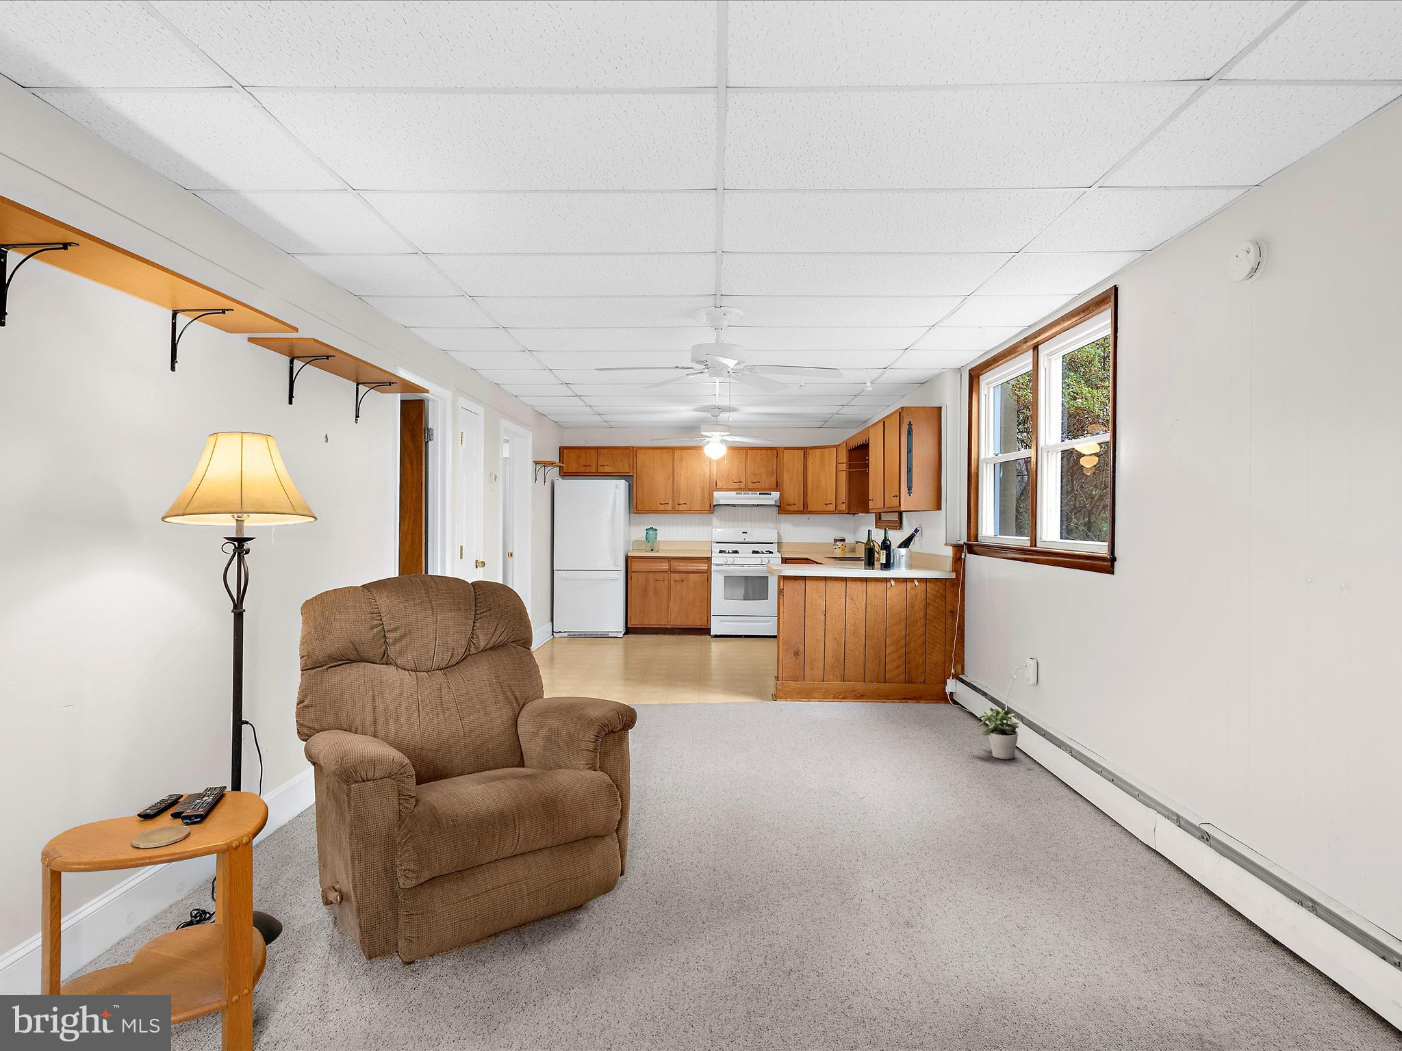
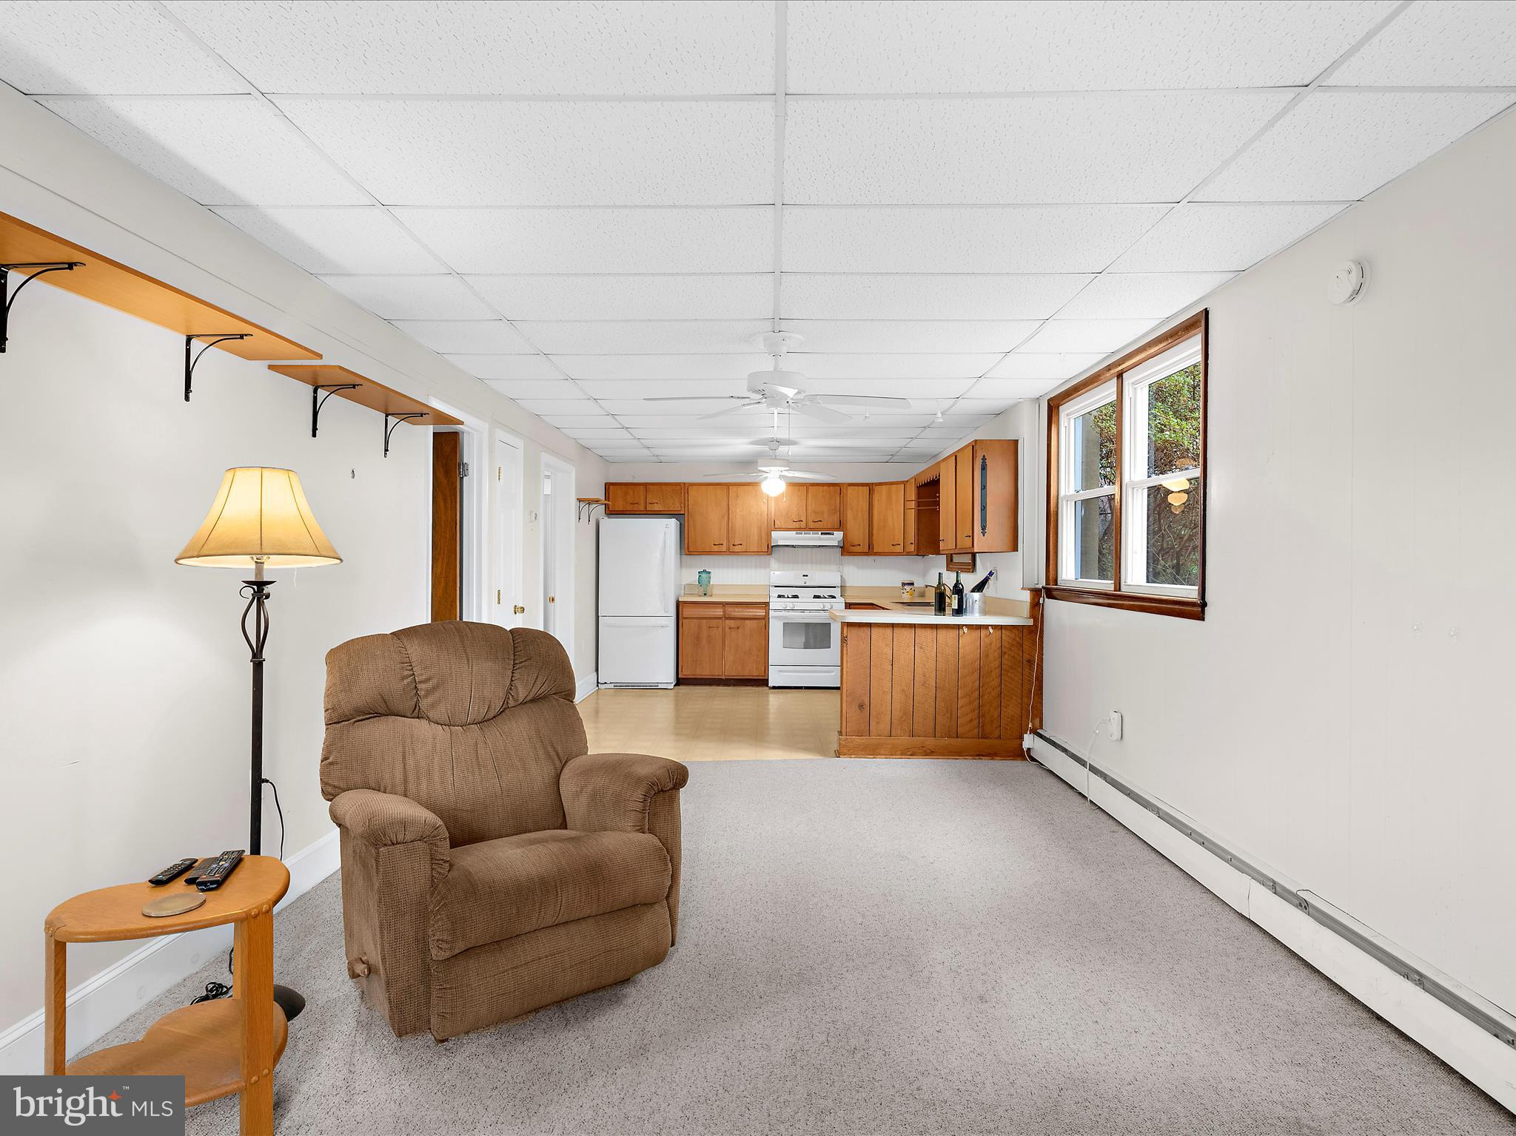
- potted plant [977,705,1020,761]
